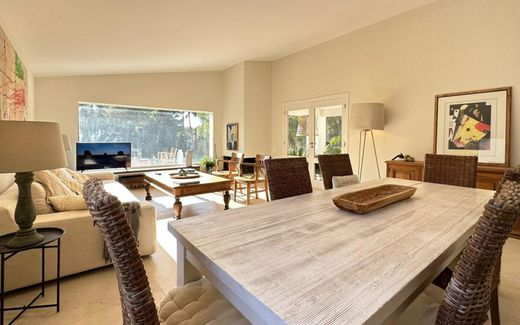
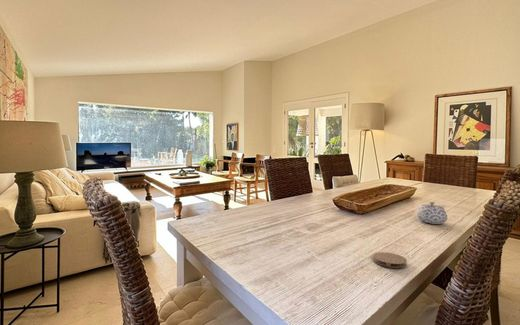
+ coaster [372,251,408,269]
+ teapot [416,201,448,225]
